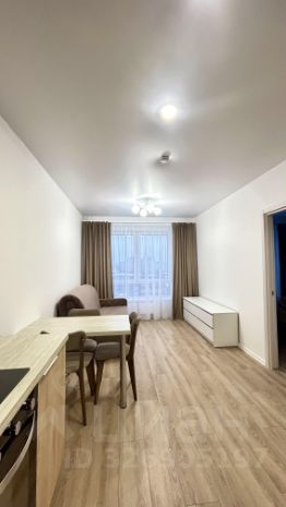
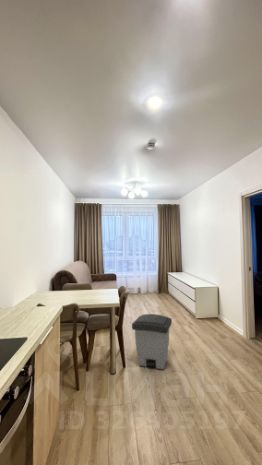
+ trash can [131,313,173,370]
